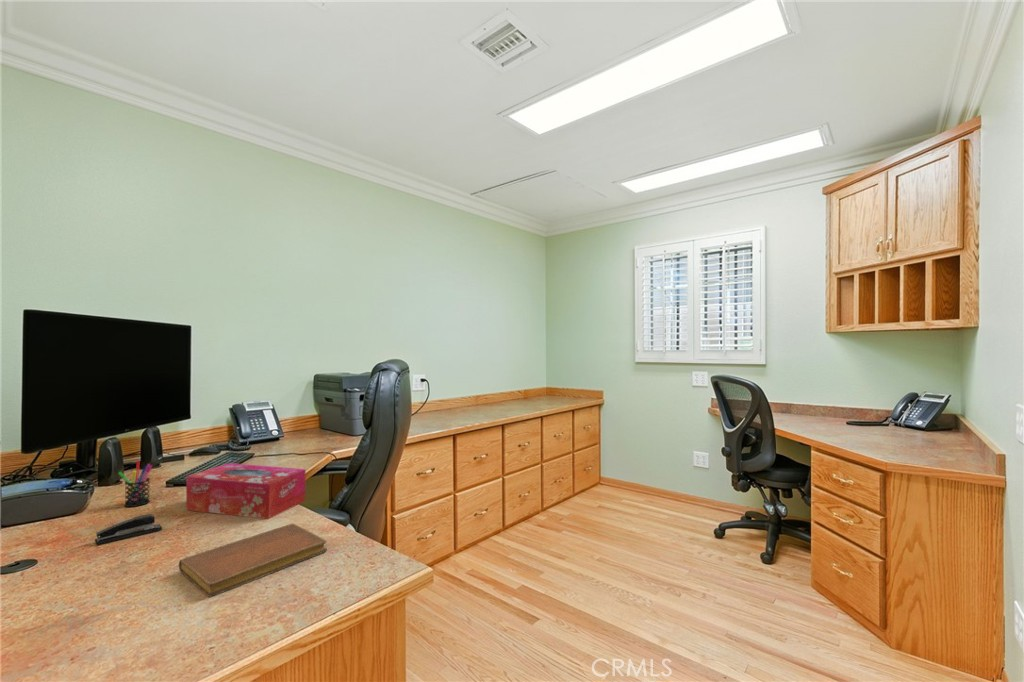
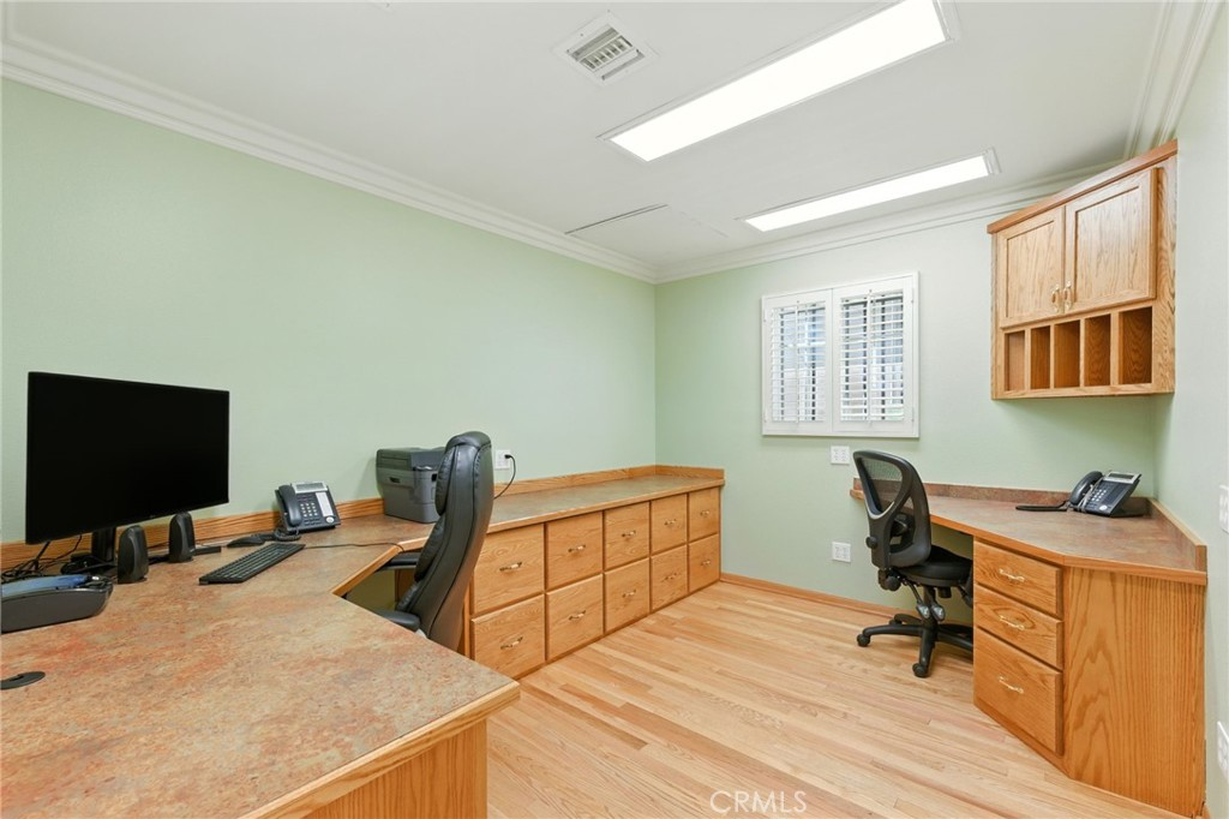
- notebook [178,523,328,598]
- tissue box [185,462,307,520]
- pen holder [117,460,153,508]
- stapler [94,513,163,546]
